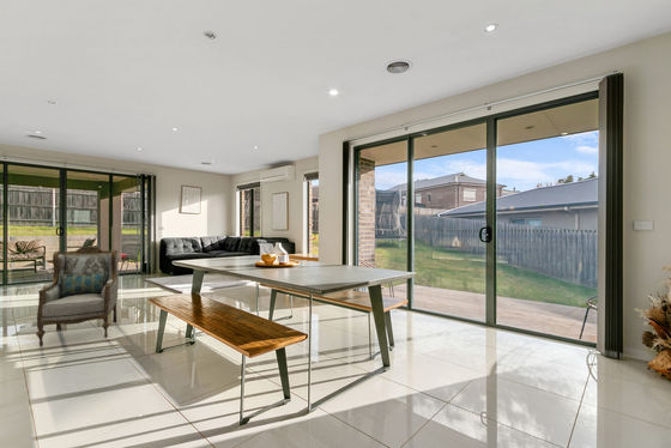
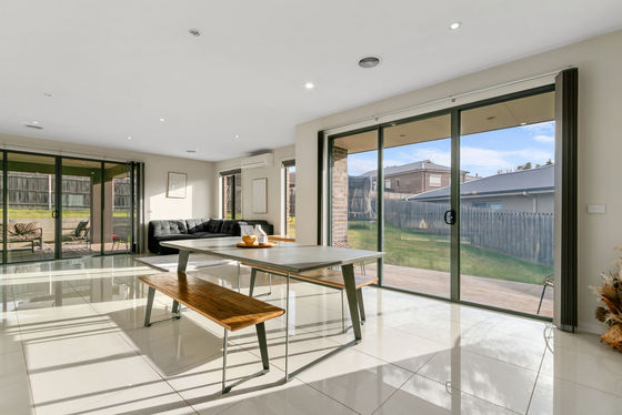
- armchair [35,246,120,347]
